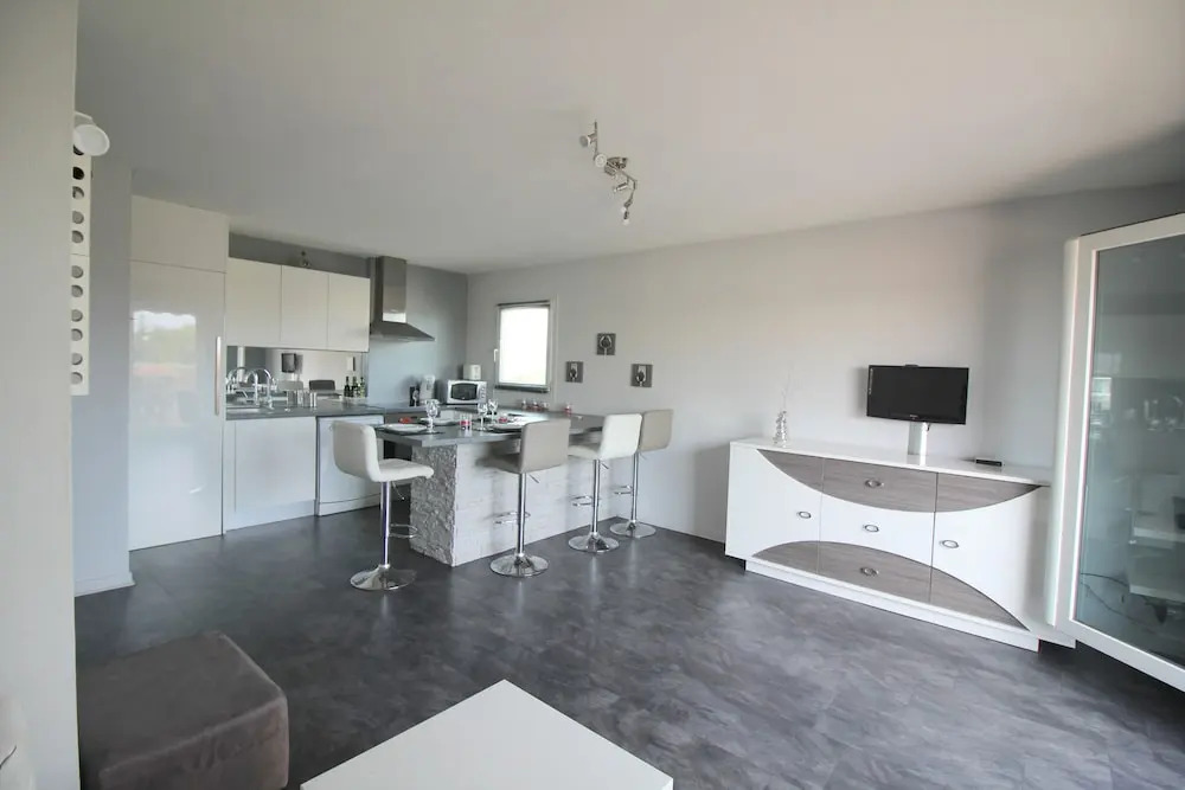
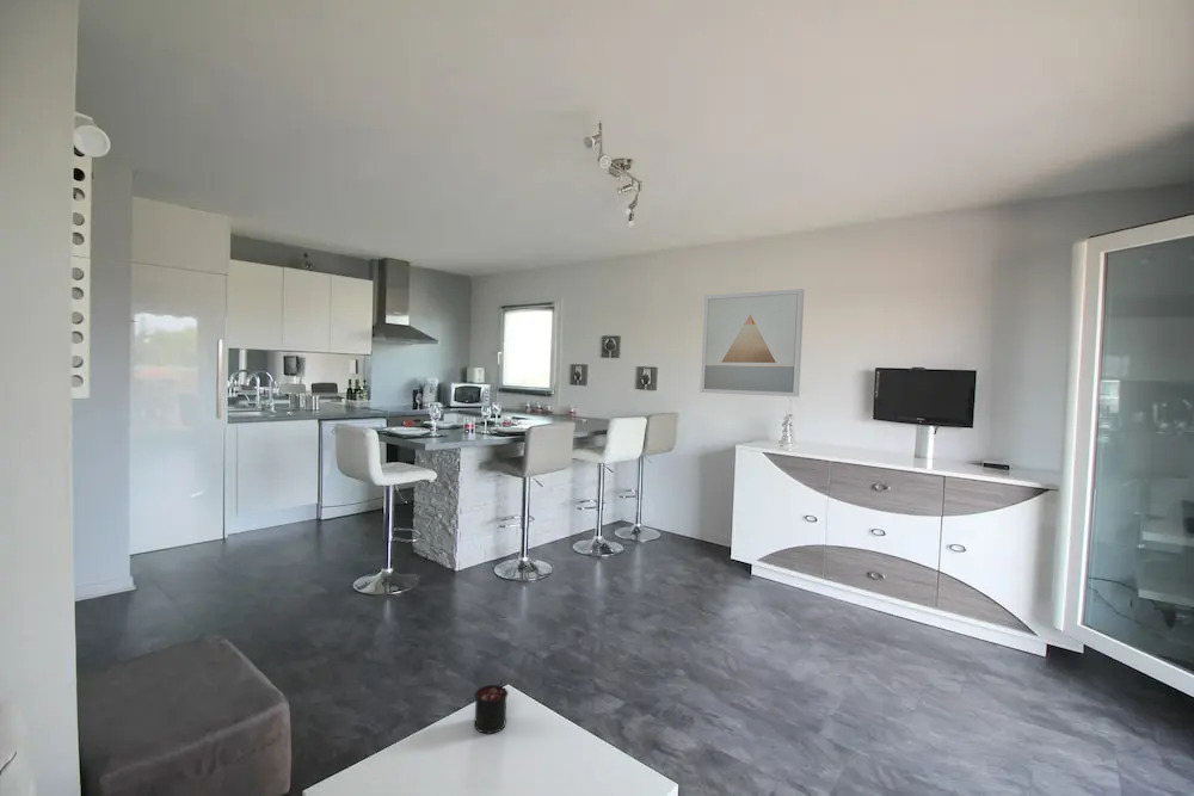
+ wall art [700,288,806,397]
+ candle [473,680,510,735]
